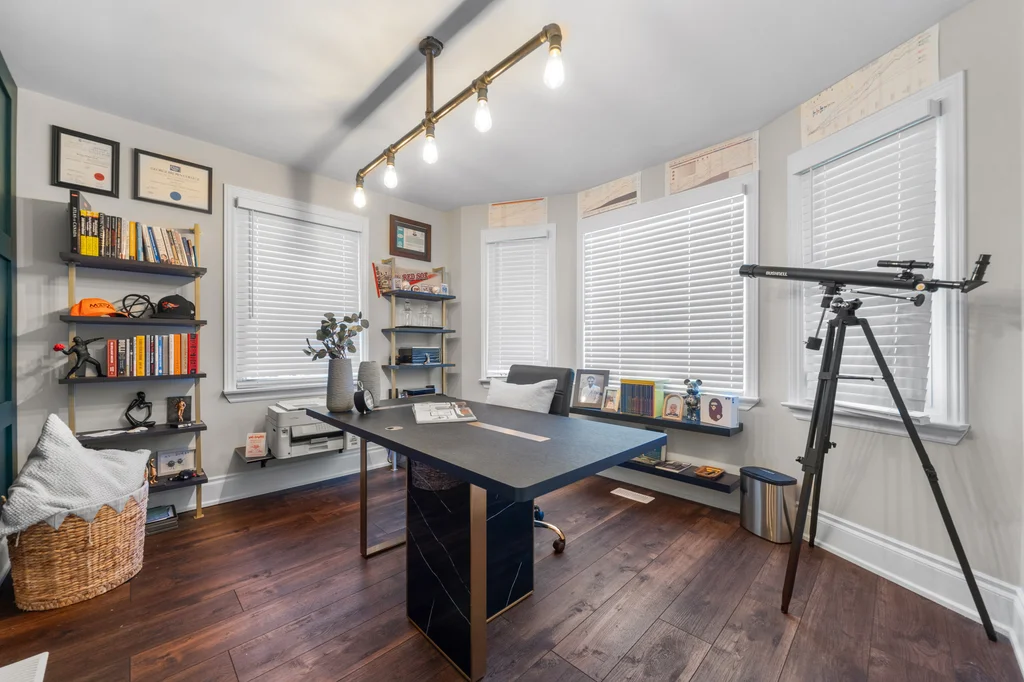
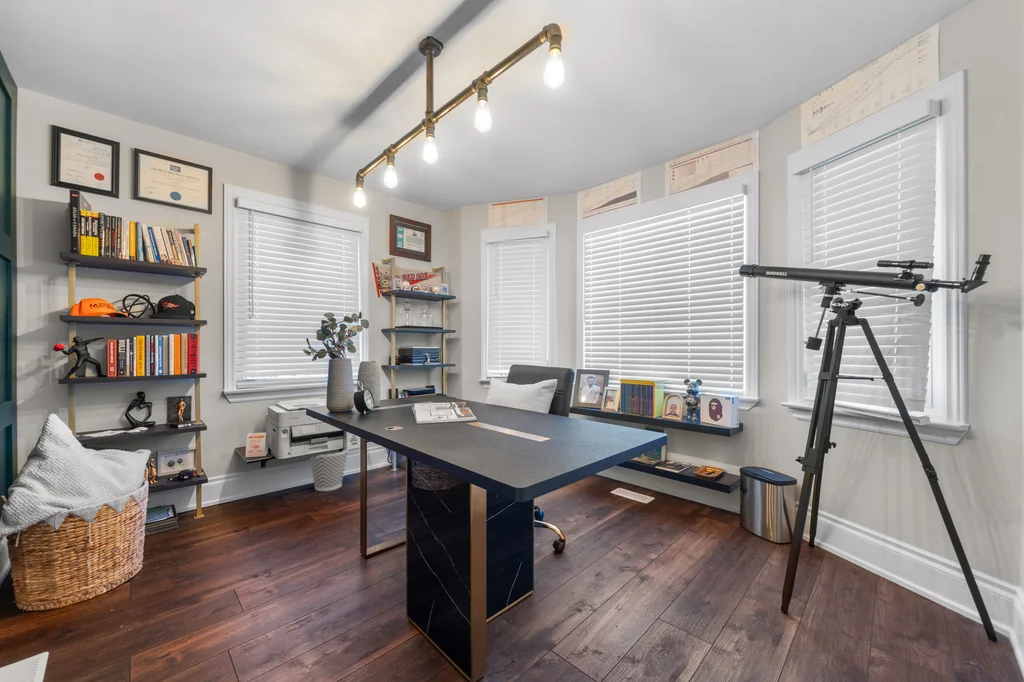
+ wastebasket [308,446,350,492]
